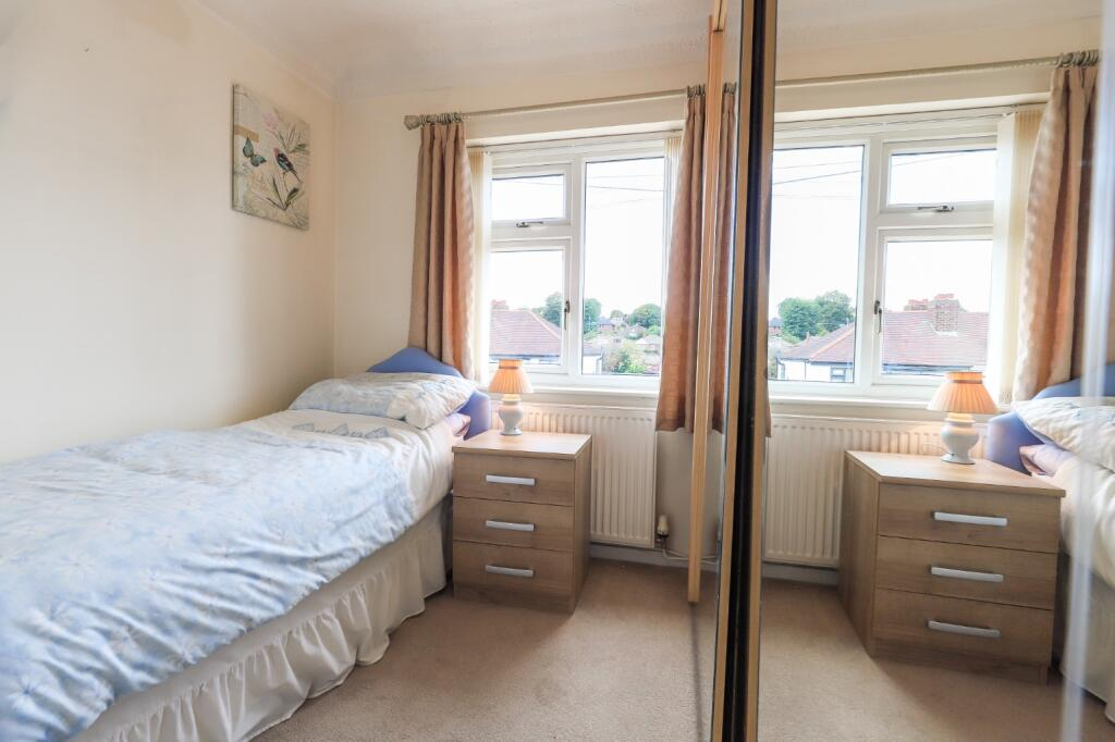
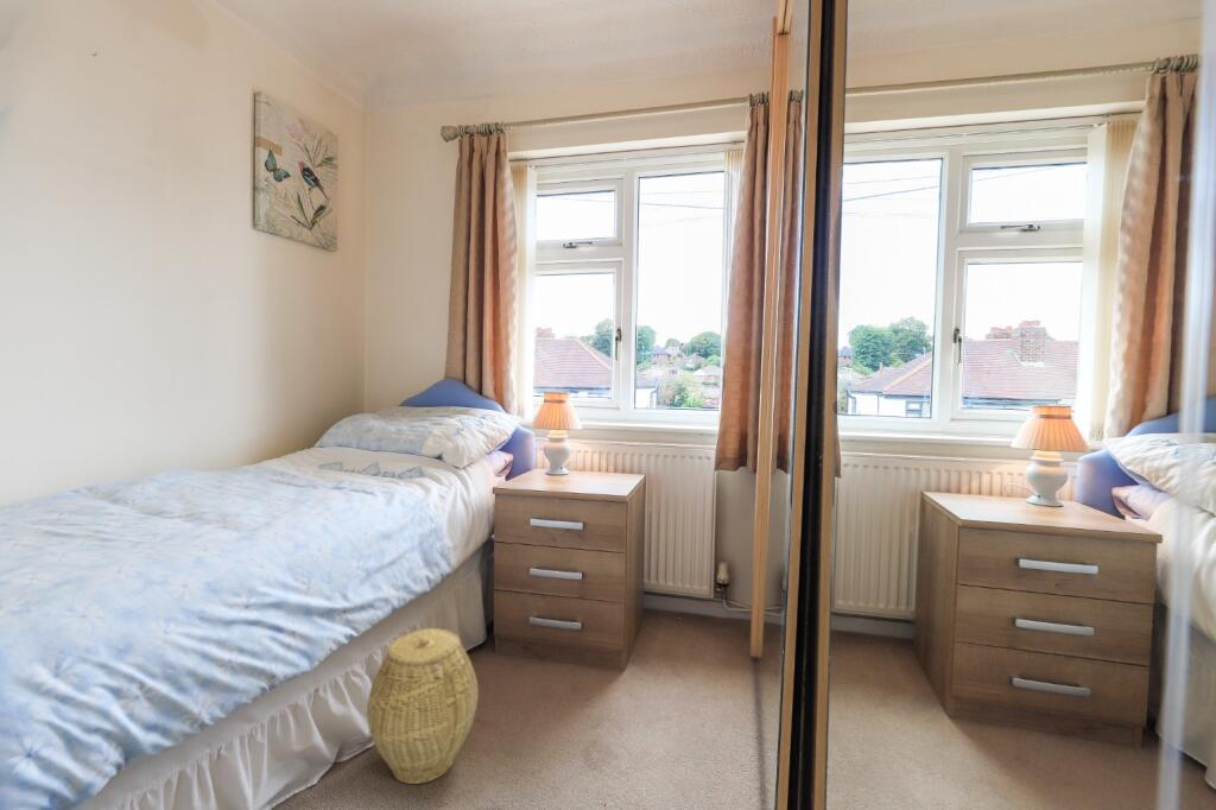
+ woven basket [366,627,480,785]
